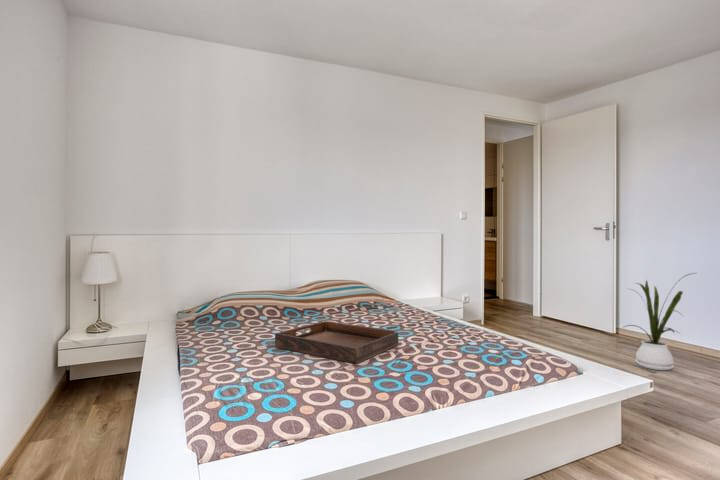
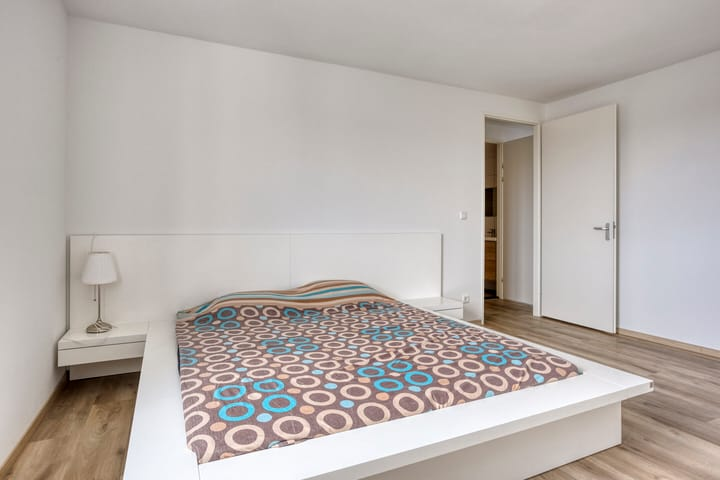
- house plant [622,272,696,371]
- serving tray [274,320,399,365]
